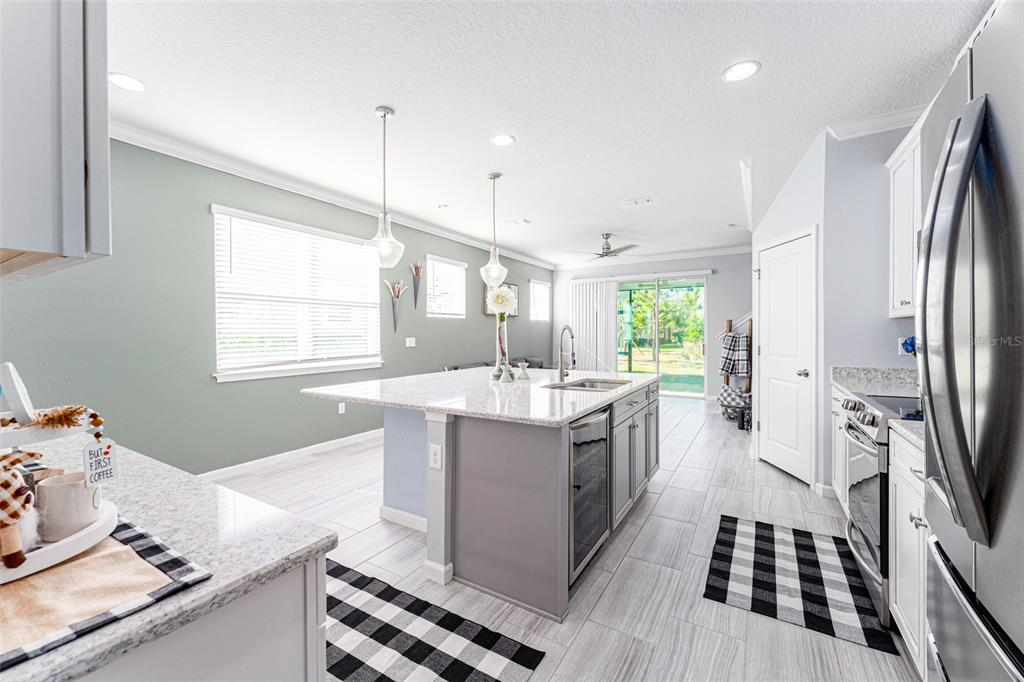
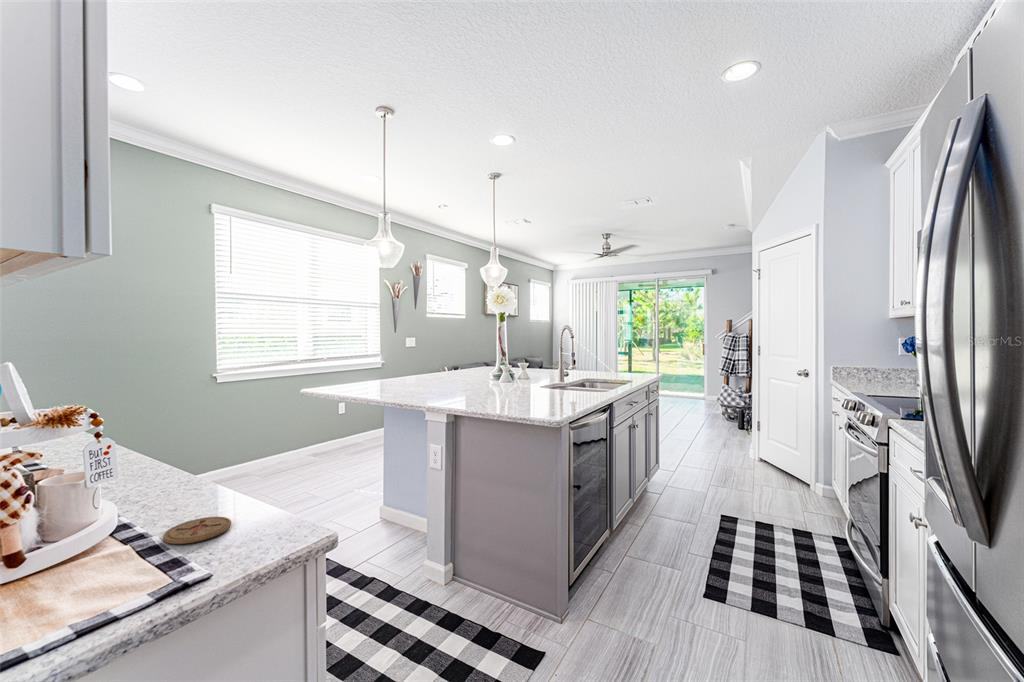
+ coaster [162,516,232,545]
